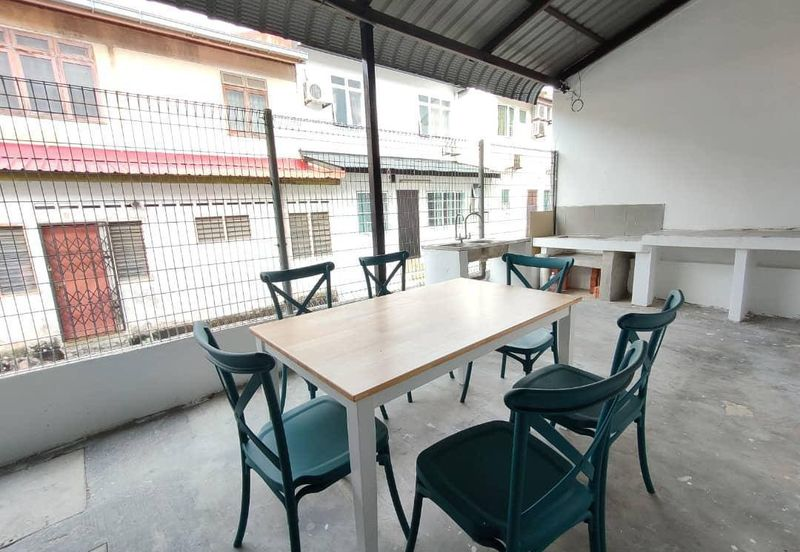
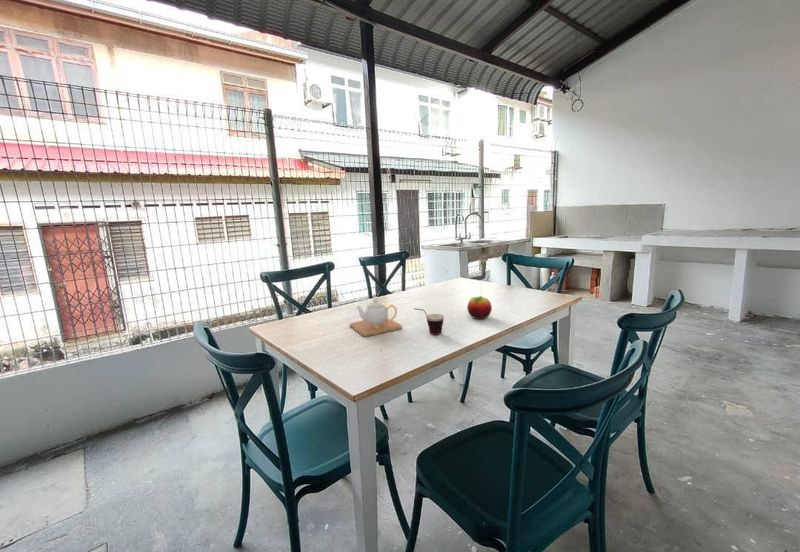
+ cup [413,307,445,336]
+ fruit [466,295,493,320]
+ teapot [349,297,403,337]
